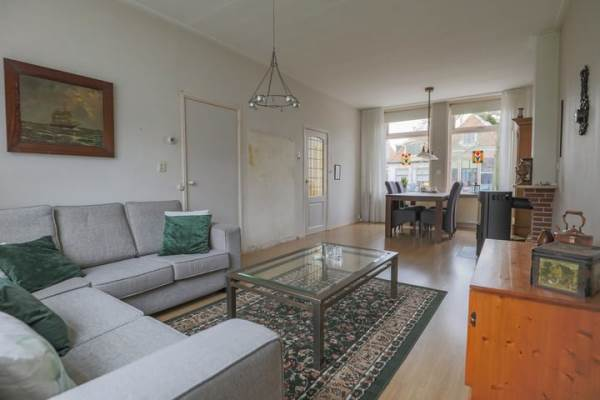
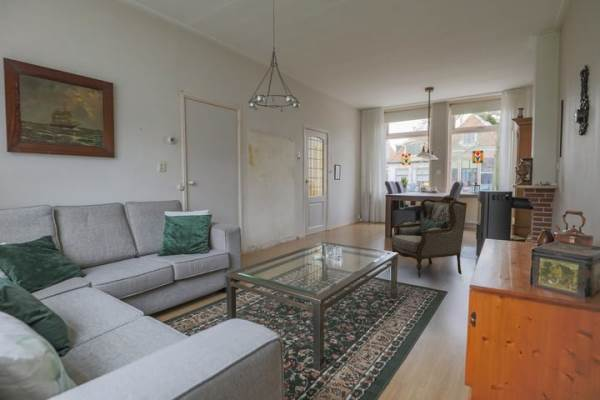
+ armchair [391,196,468,278]
